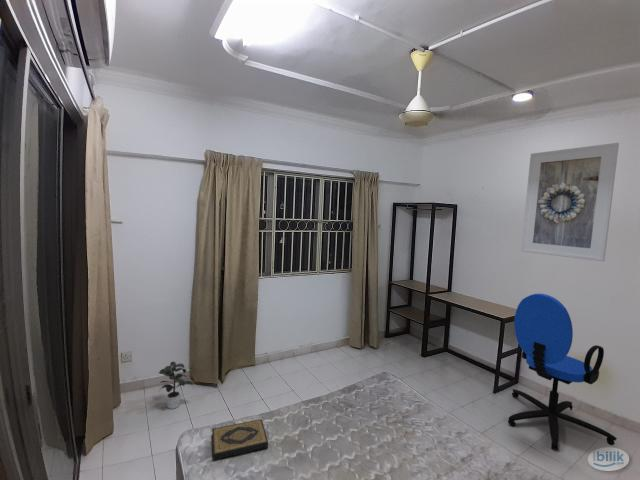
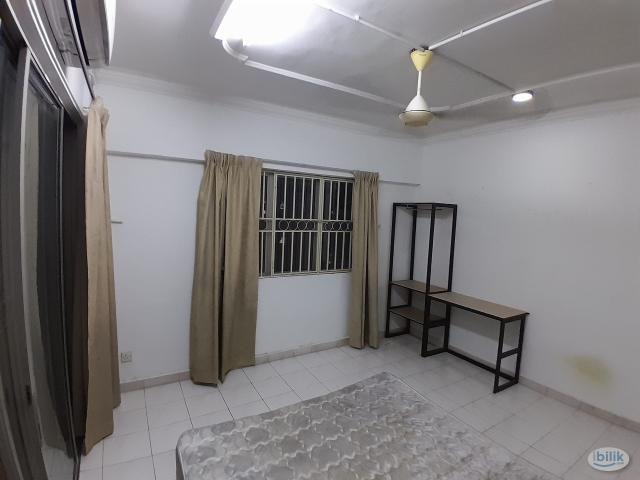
- office chair [507,293,618,452]
- potted plant [158,361,195,410]
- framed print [520,142,620,262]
- hardback book [211,418,269,461]
